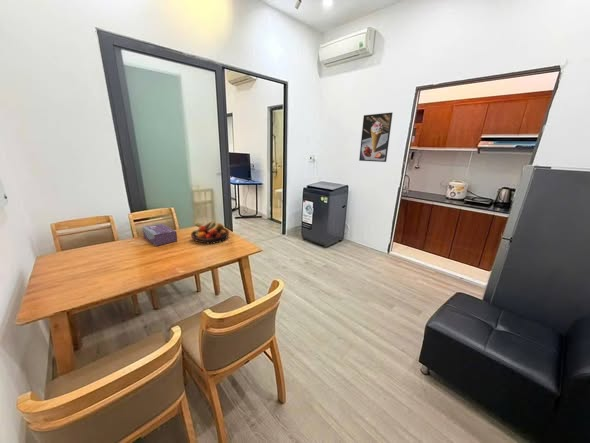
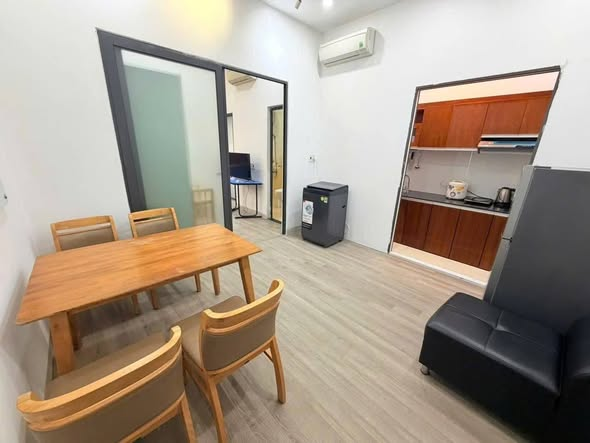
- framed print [358,111,394,163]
- tissue box [142,223,178,247]
- fruit bowl [190,220,230,244]
